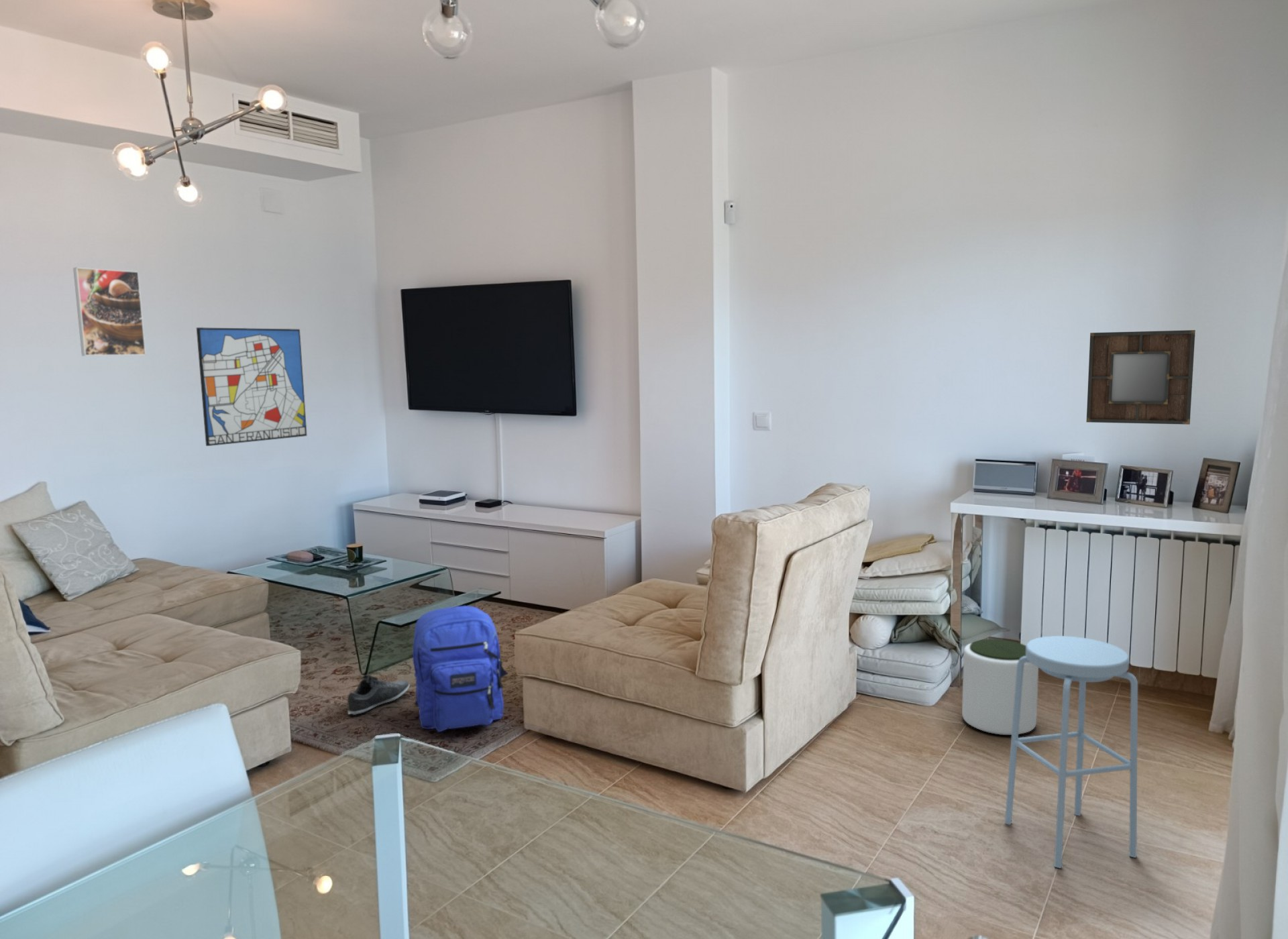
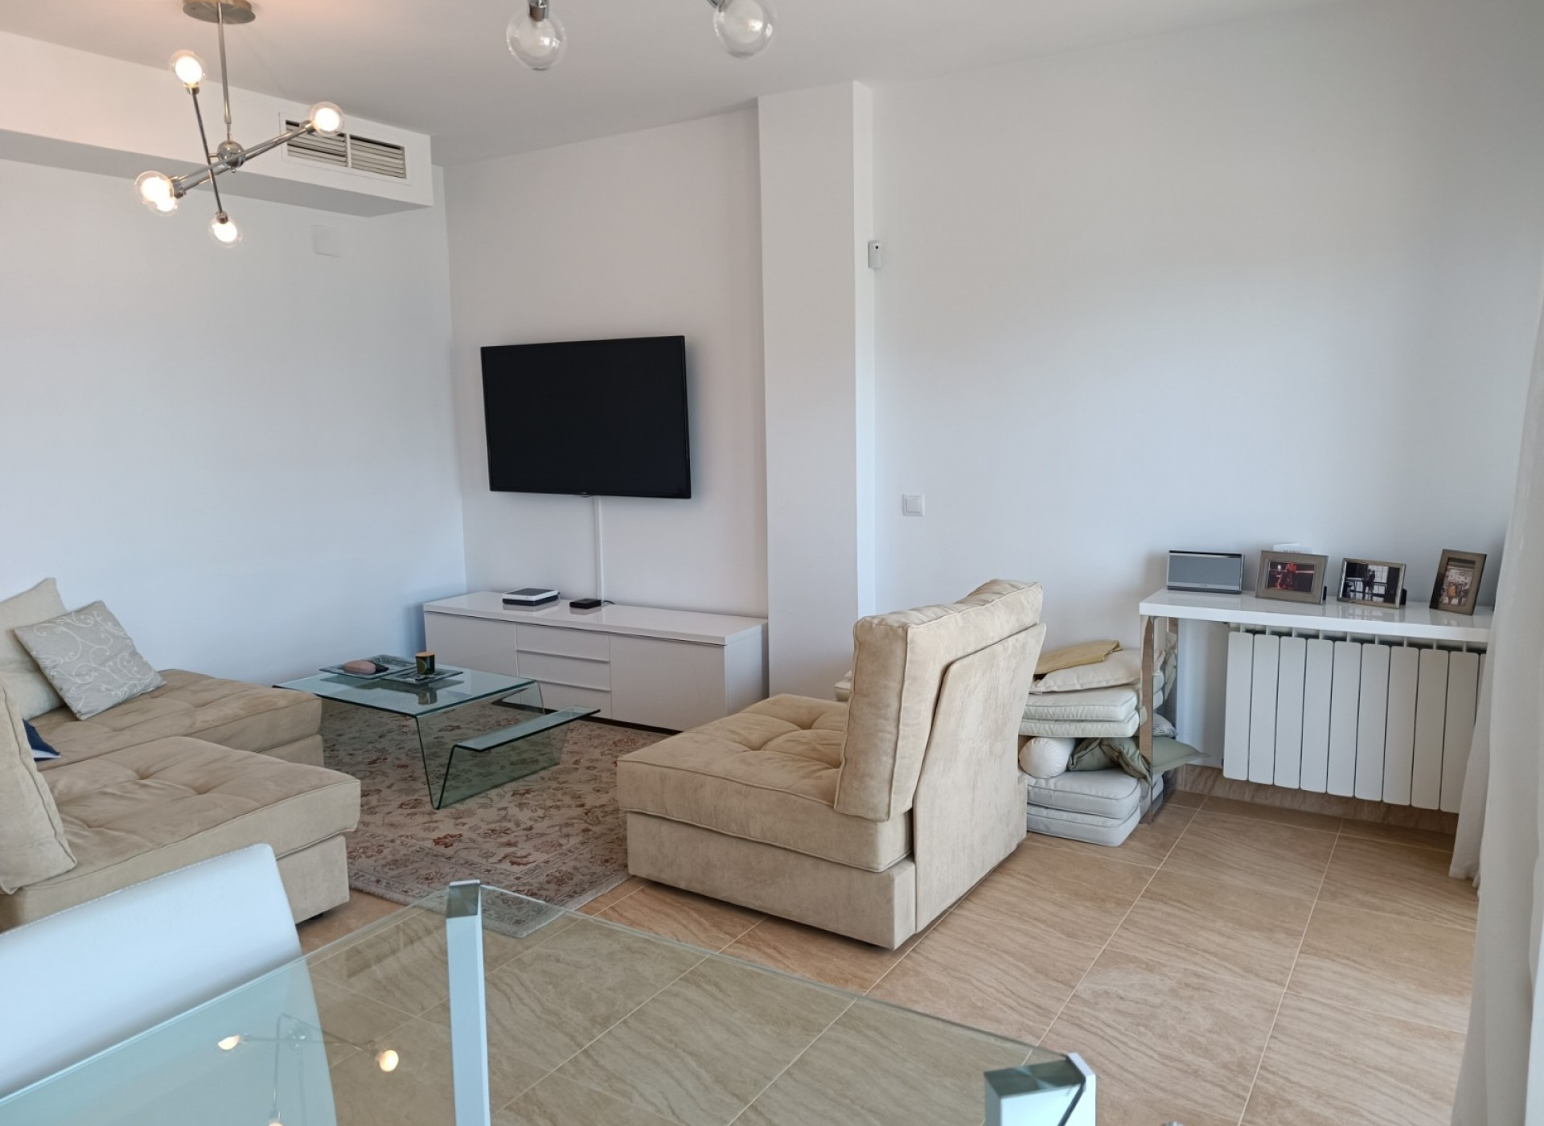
- backpack [412,605,508,732]
- shoe [347,673,410,716]
- wall art [196,327,308,447]
- stool [1004,635,1138,869]
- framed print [72,267,146,357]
- plant pot [961,639,1039,736]
- home mirror [1086,329,1196,425]
